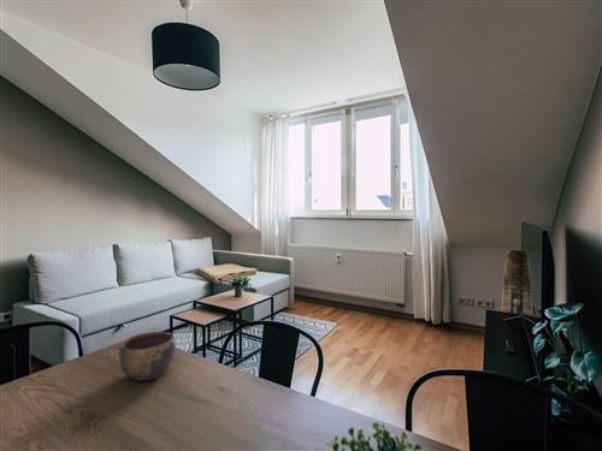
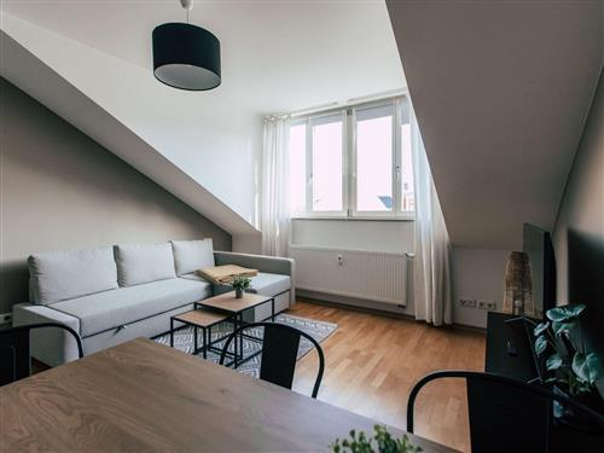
- bowl [118,331,177,382]
